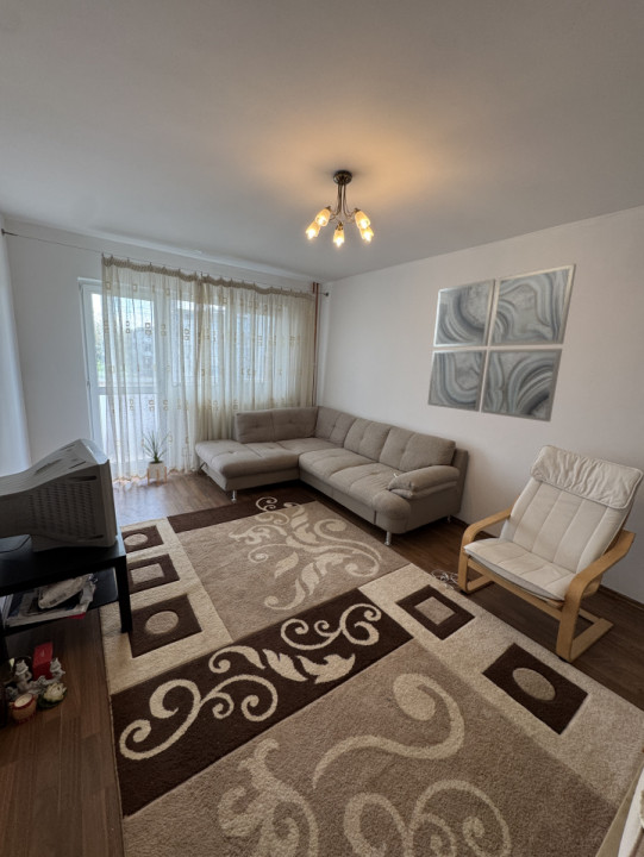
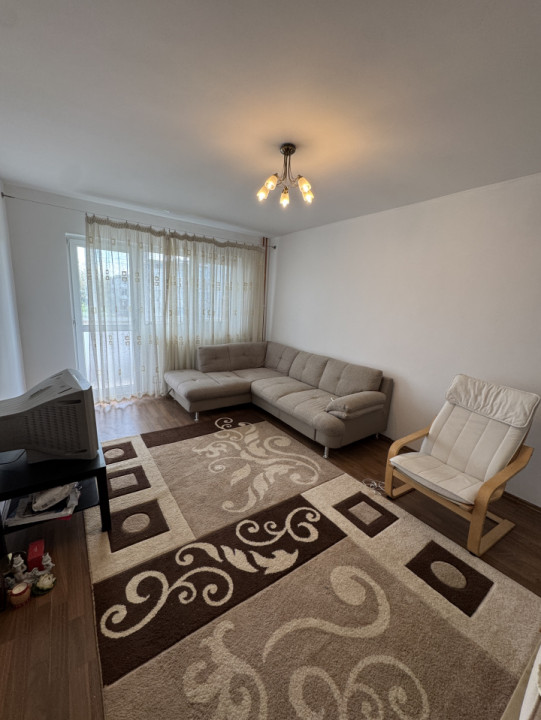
- wall art [426,263,577,423]
- house plant [140,425,170,487]
